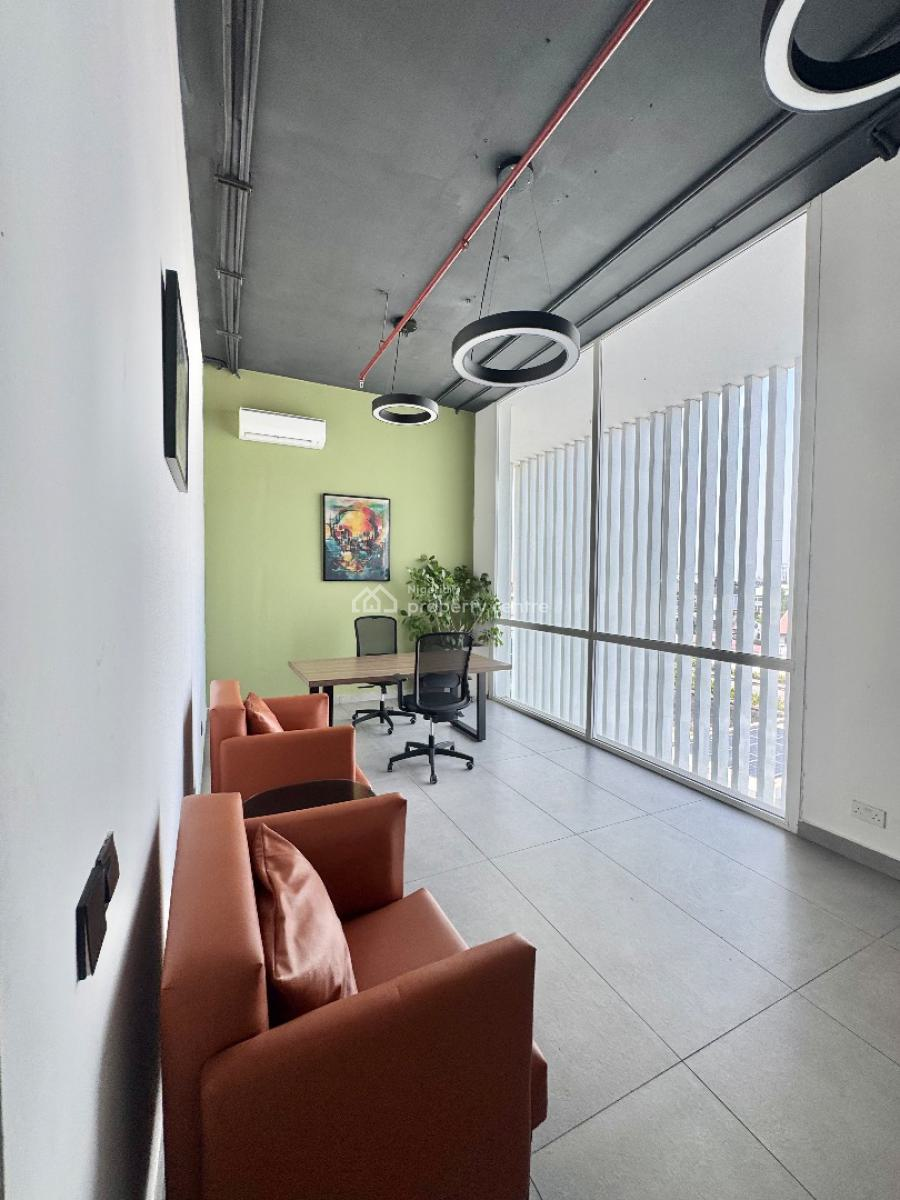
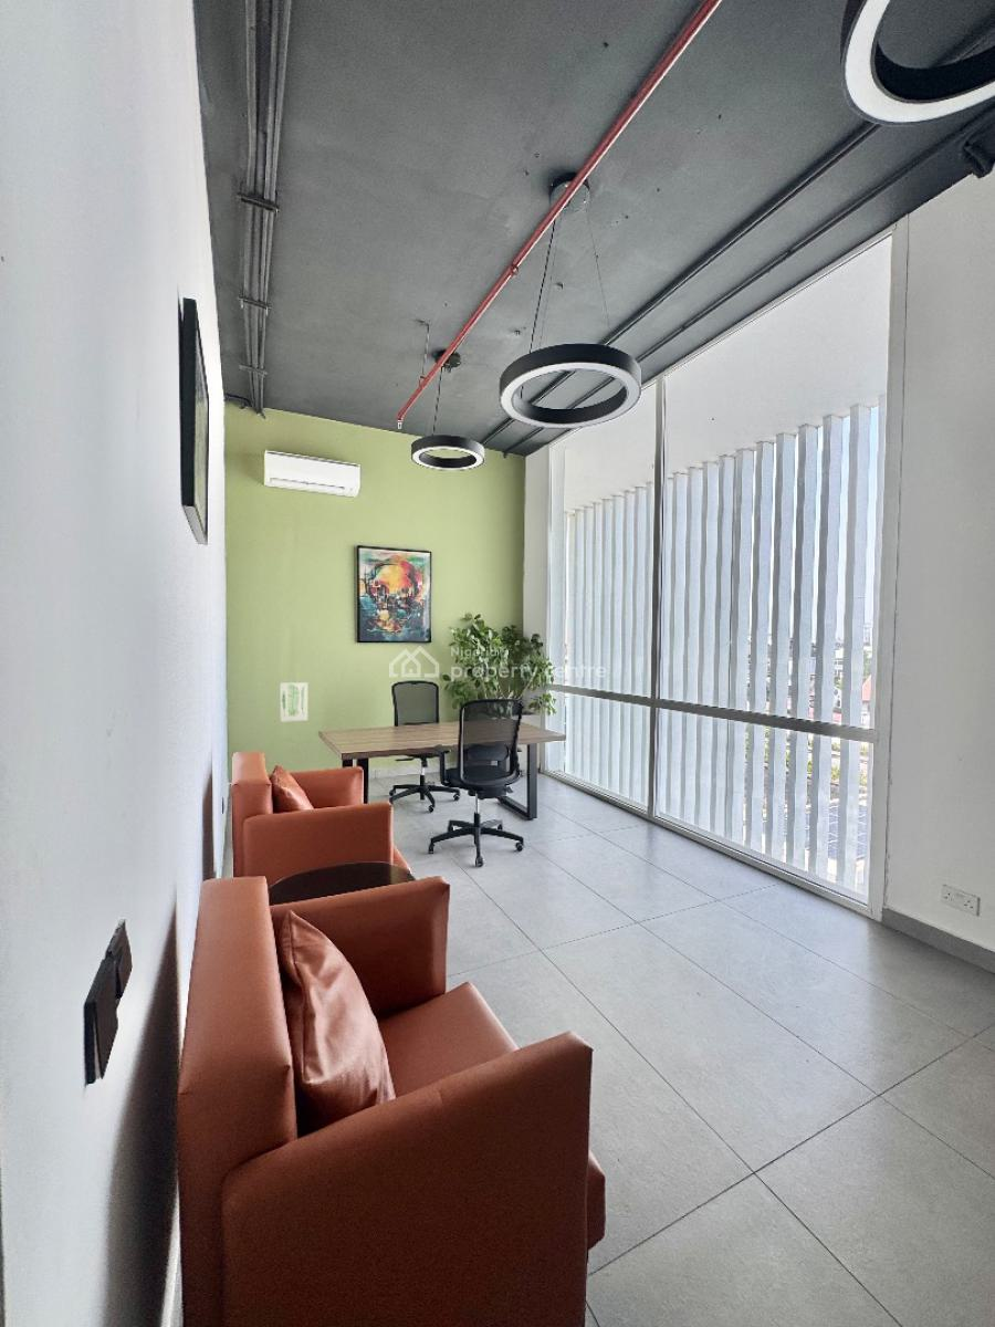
+ wall art [279,681,308,723]
